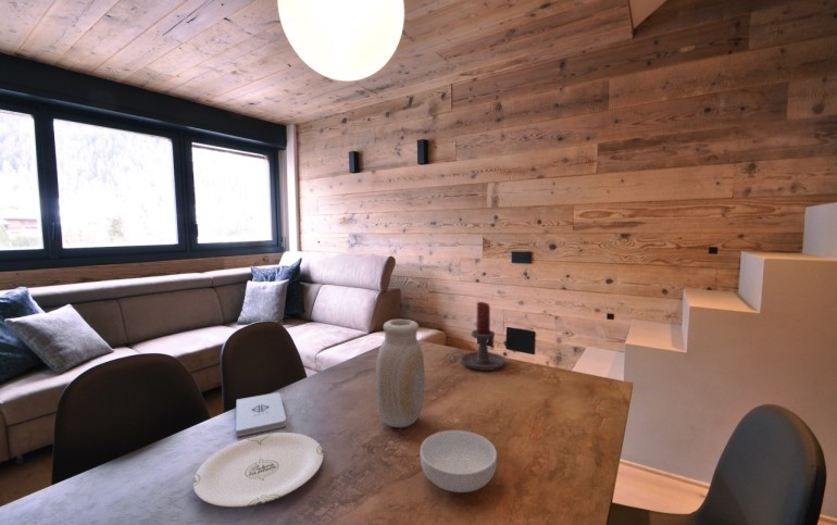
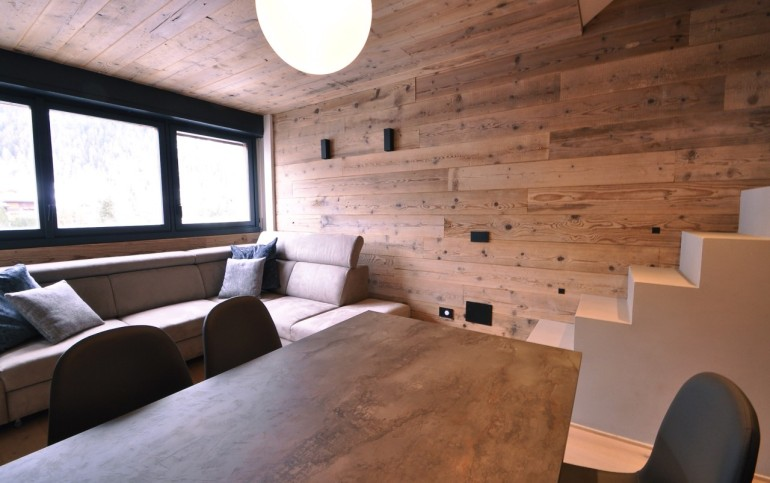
- vase [374,318,426,428]
- plate [192,432,325,508]
- candle holder [447,301,507,372]
- cereal bowl [420,429,498,493]
- notepad [235,391,287,438]
